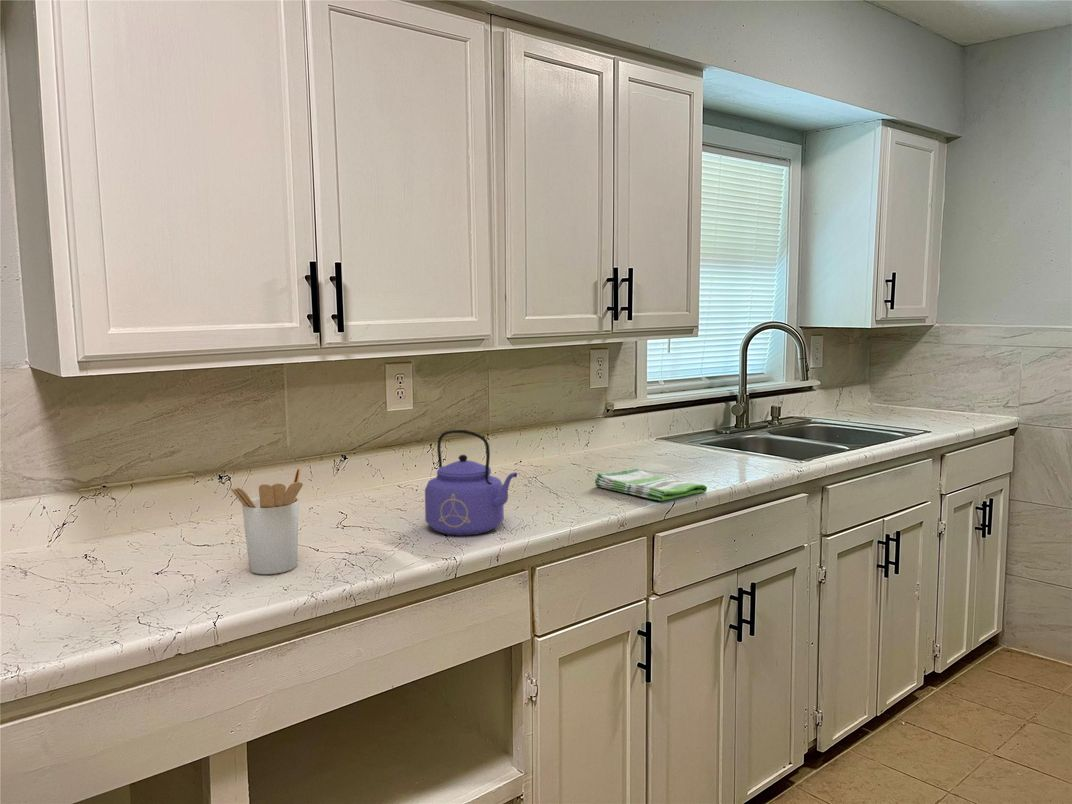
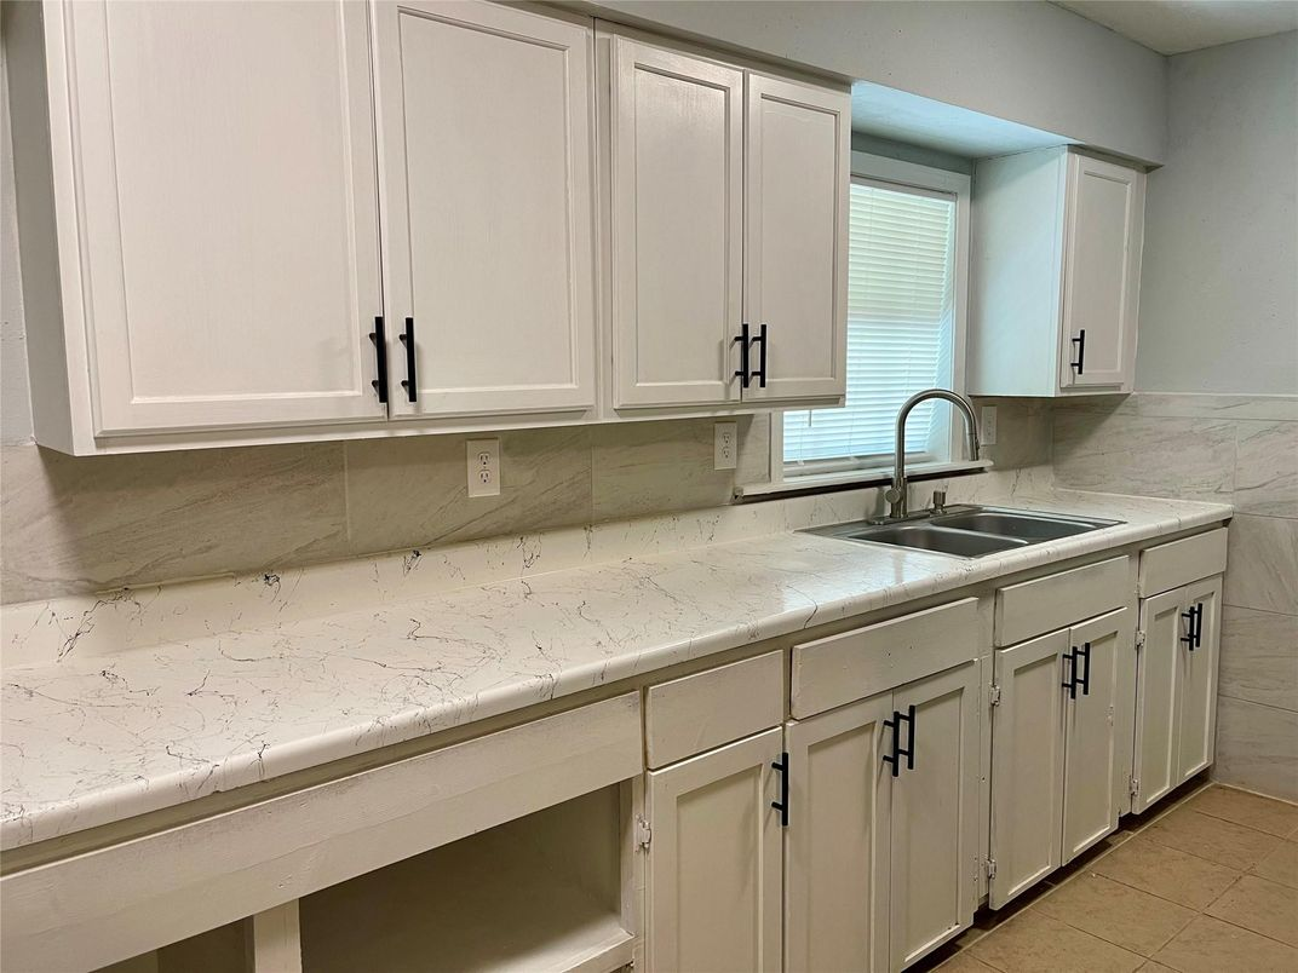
- dish towel [593,468,708,502]
- utensil holder [230,466,304,575]
- kettle [424,429,518,537]
